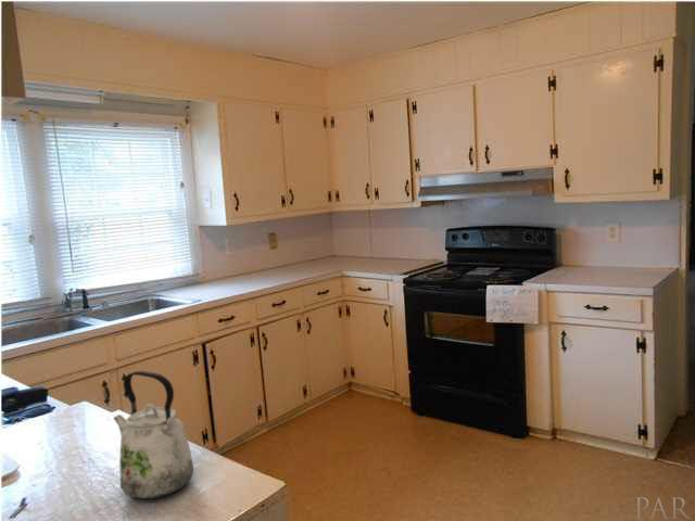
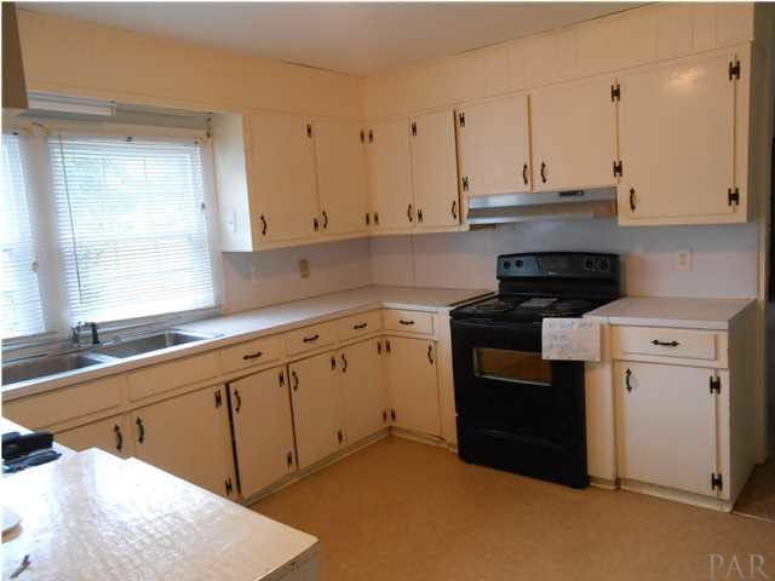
- kettle [112,370,194,500]
